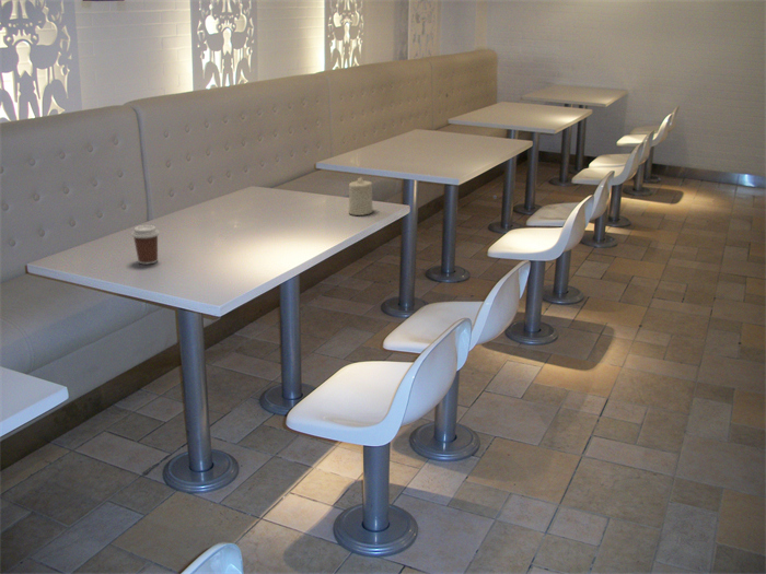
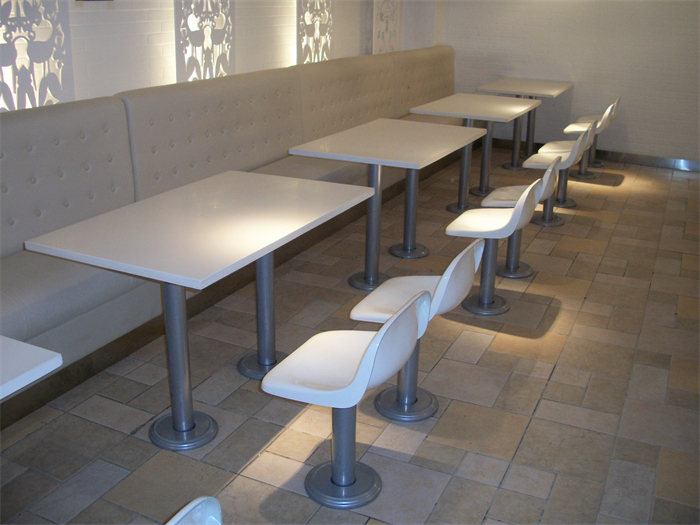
- candle [348,176,373,216]
- coffee cup [130,224,161,266]
